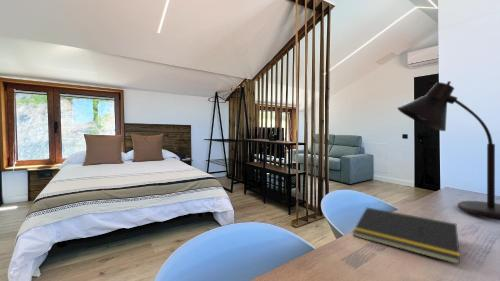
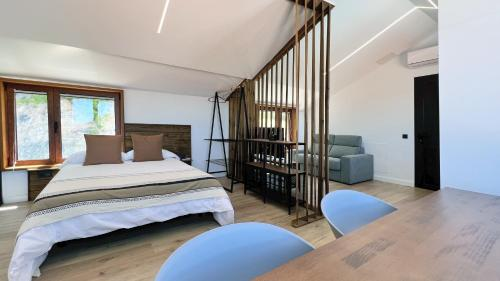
- desk lamp [397,80,500,222]
- notepad [352,207,461,266]
